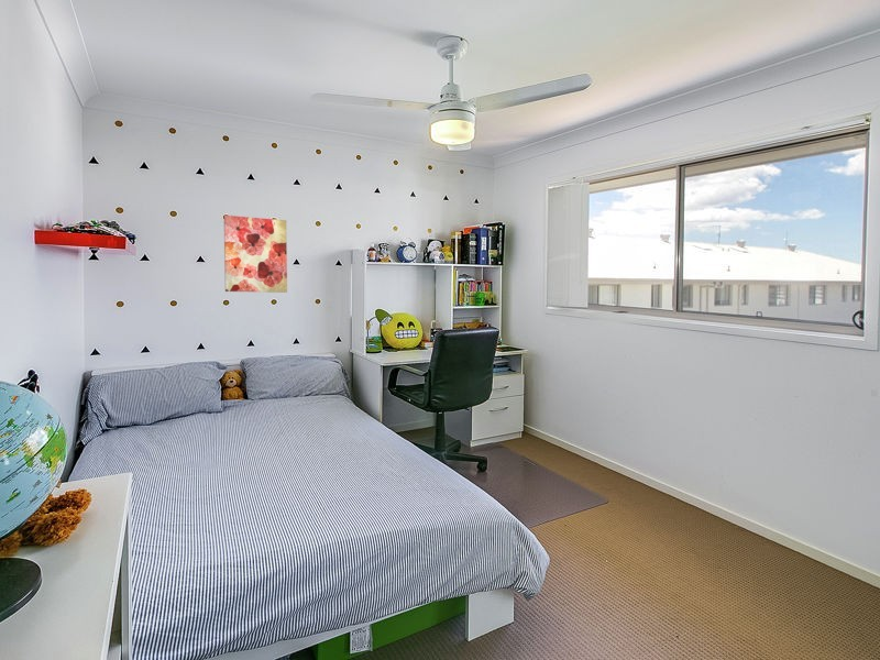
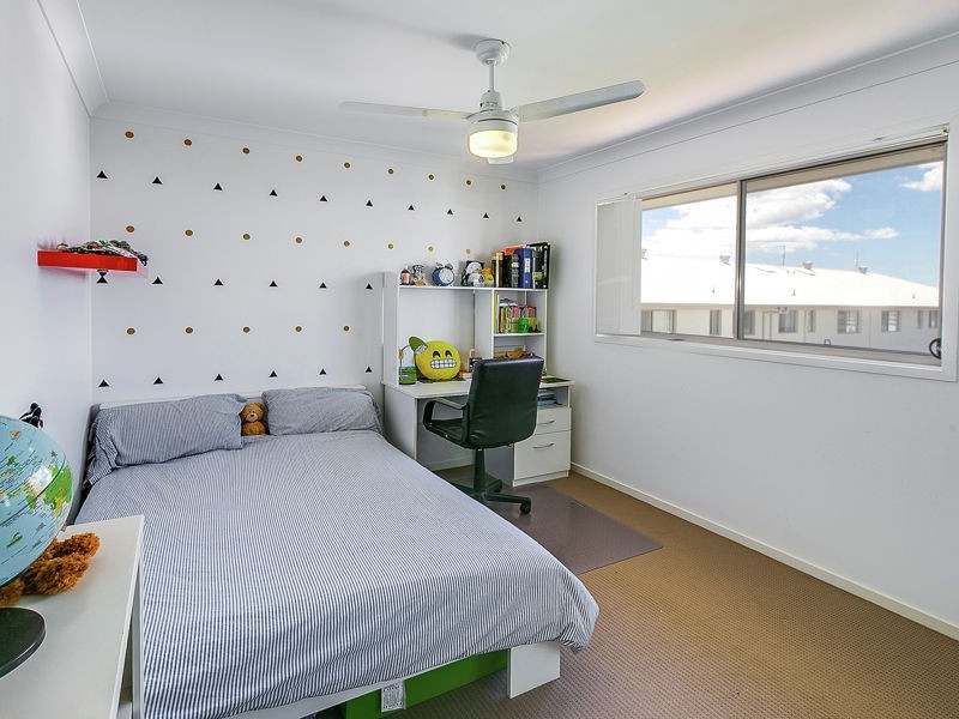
- wall art [223,215,288,294]
